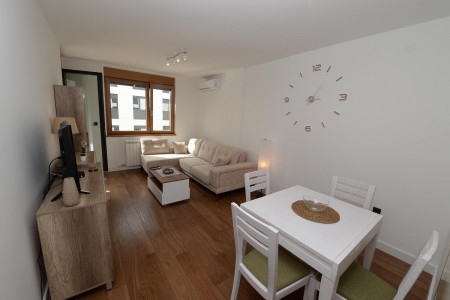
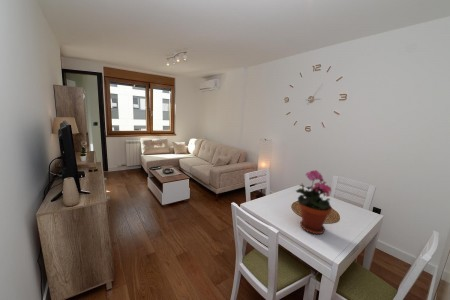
+ potted plant [295,169,333,235]
